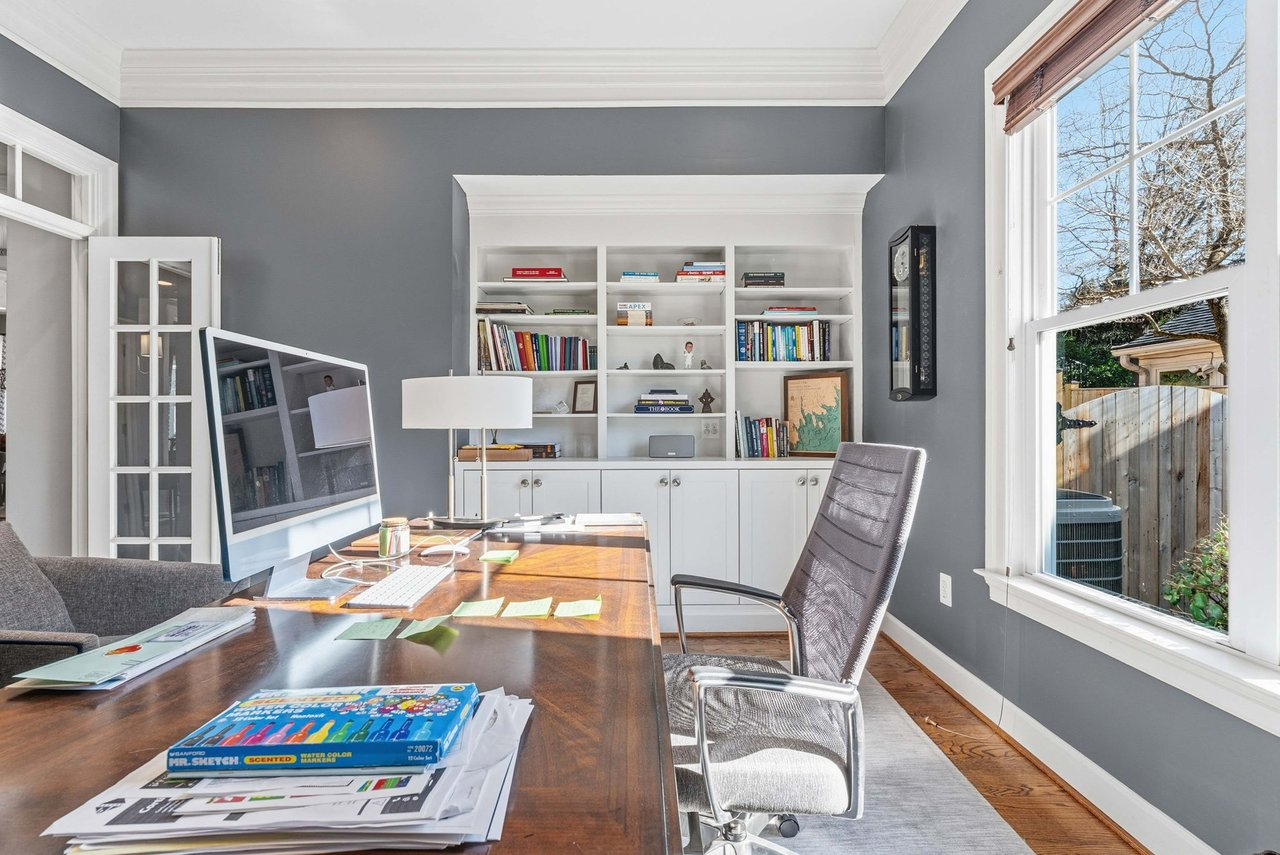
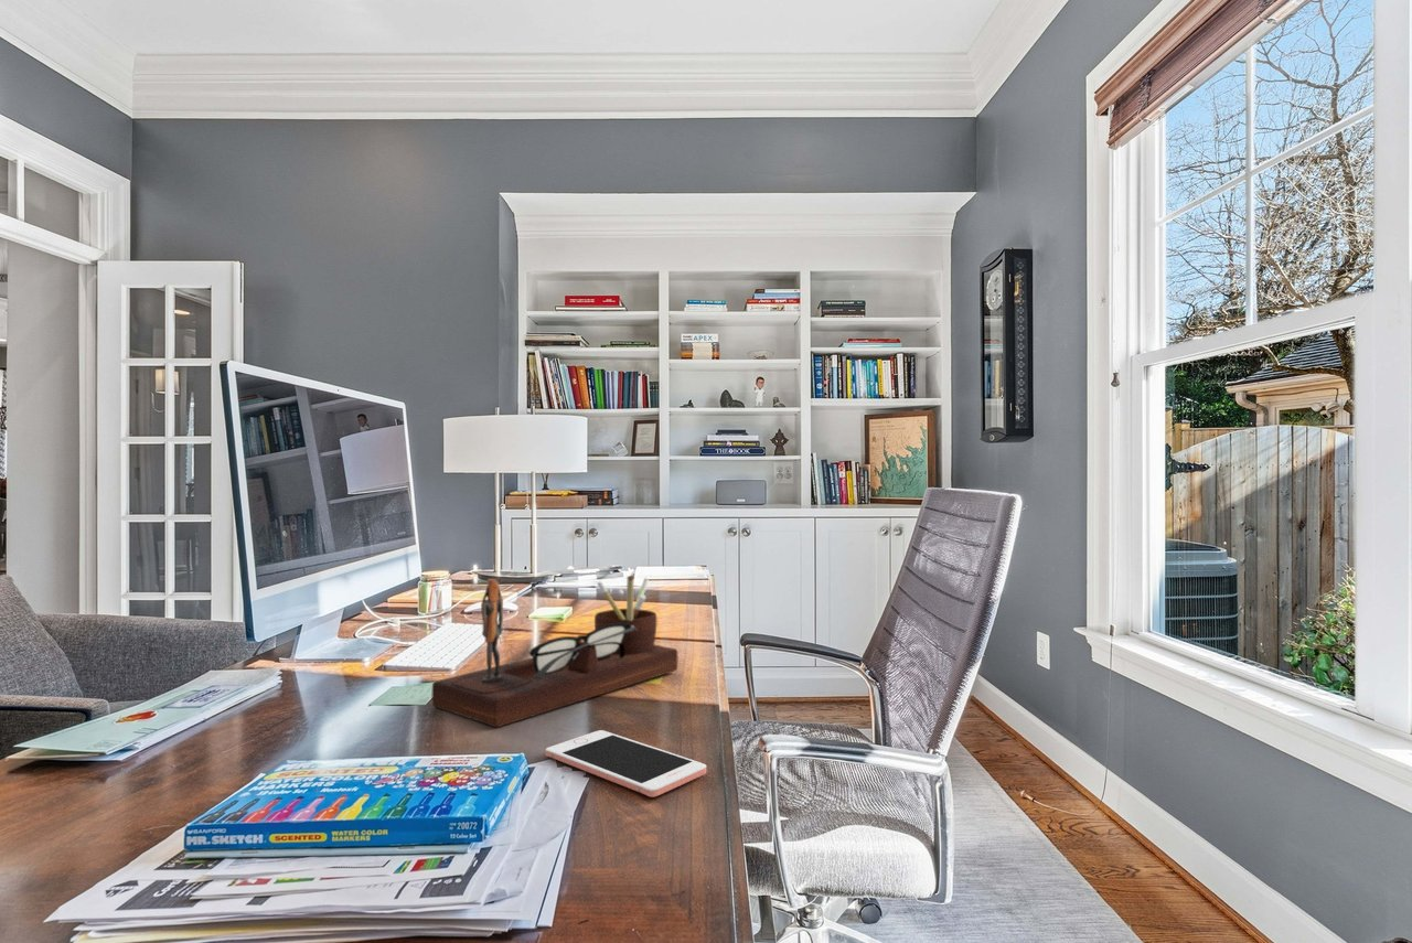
+ cell phone [545,729,707,799]
+ desk organizer [430,575,678,728]
